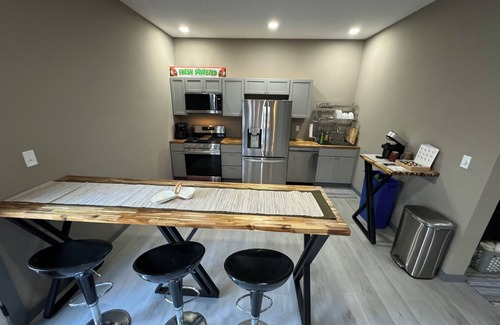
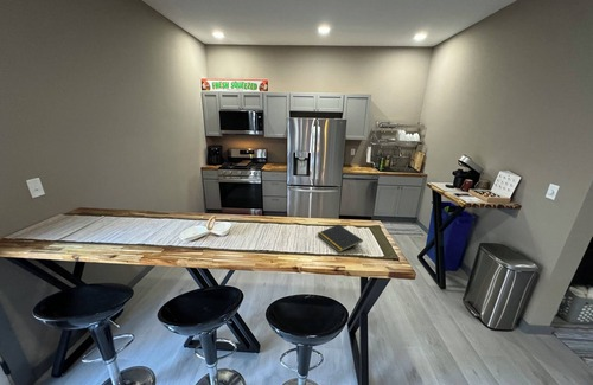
+ notepad [317,224,364,254]
